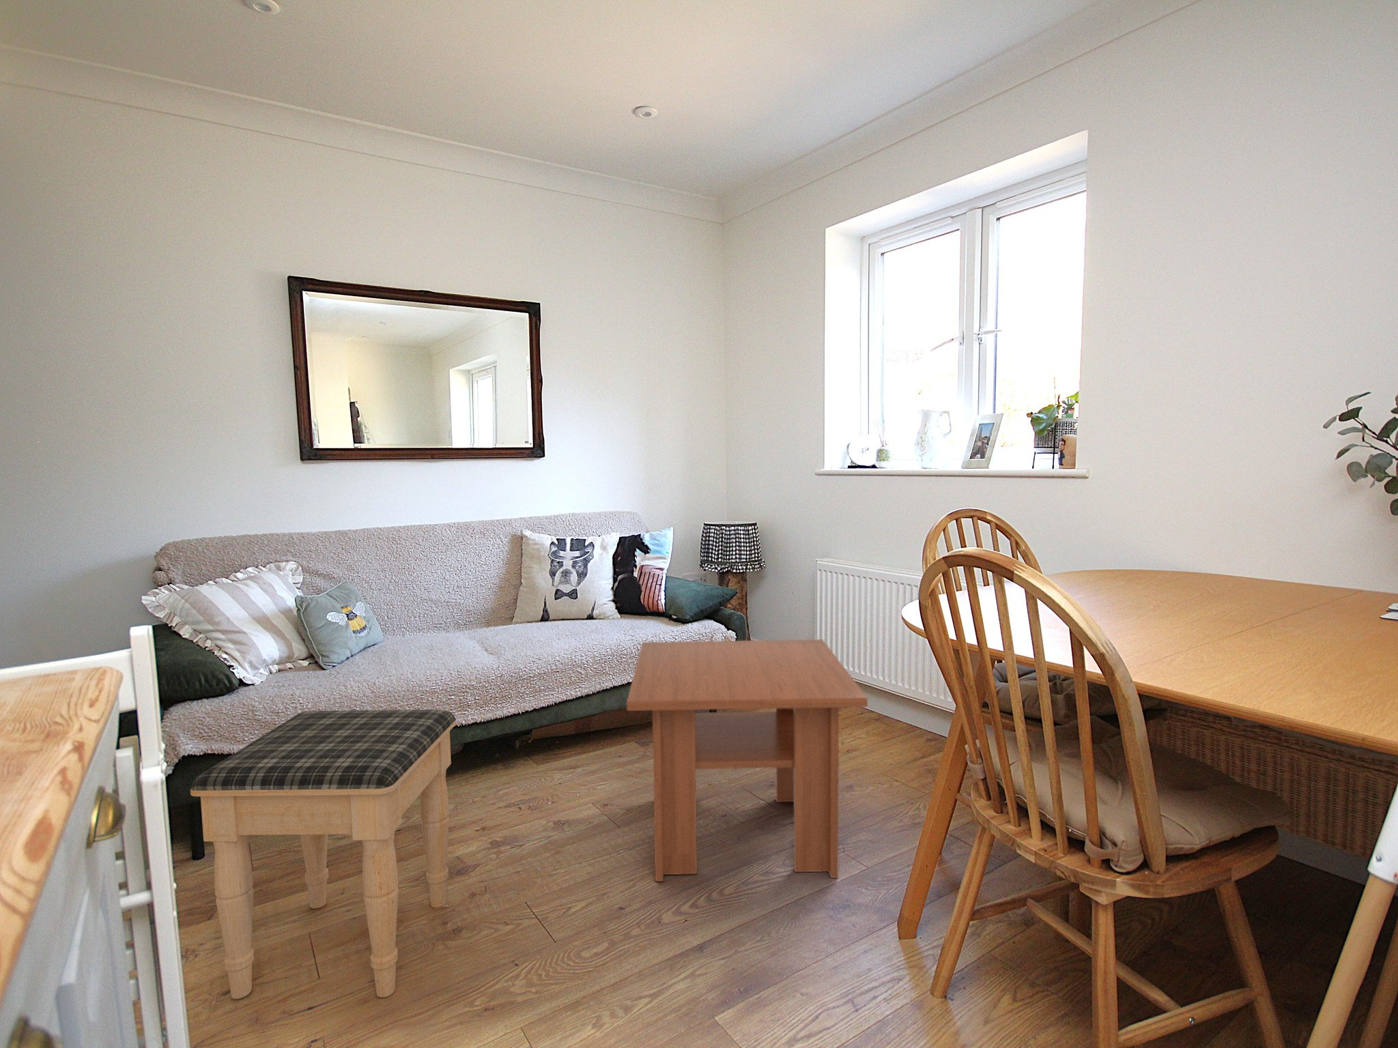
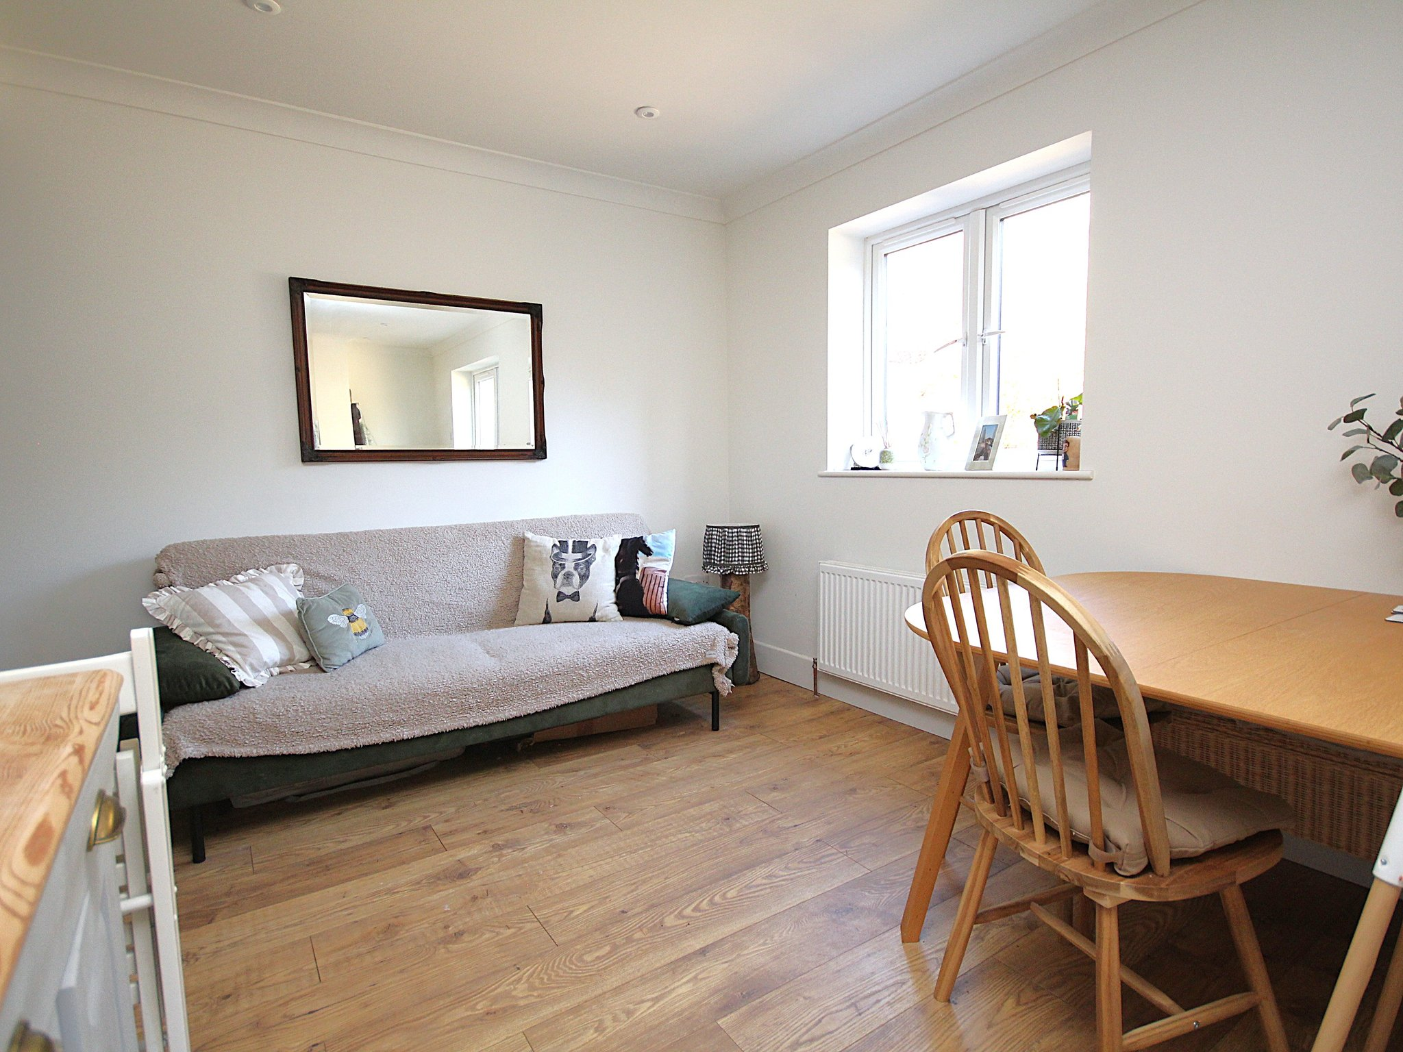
- coffee table [626,638,869,882]
- footstool [189,709,457,1000]
